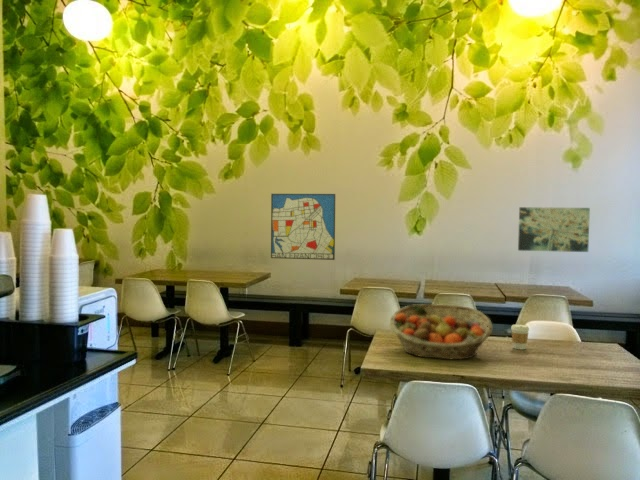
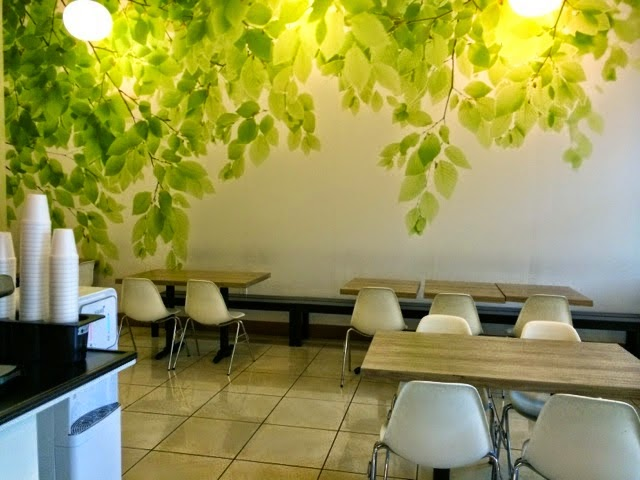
- wall art [270,193,336,261]
- coffee cup [510,324,530,350]
- fruit basket [389,303,494,360]
- wall art [517,206,591,253]
